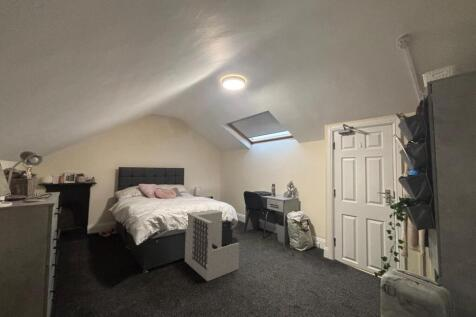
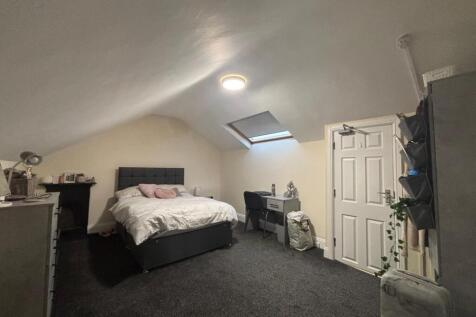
- architectural model [184,208,240,282]
